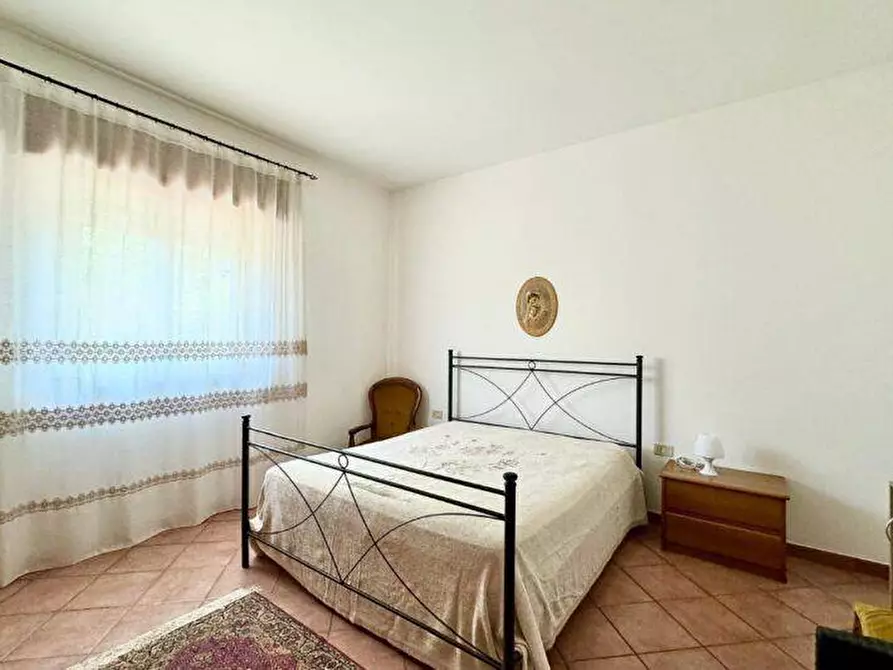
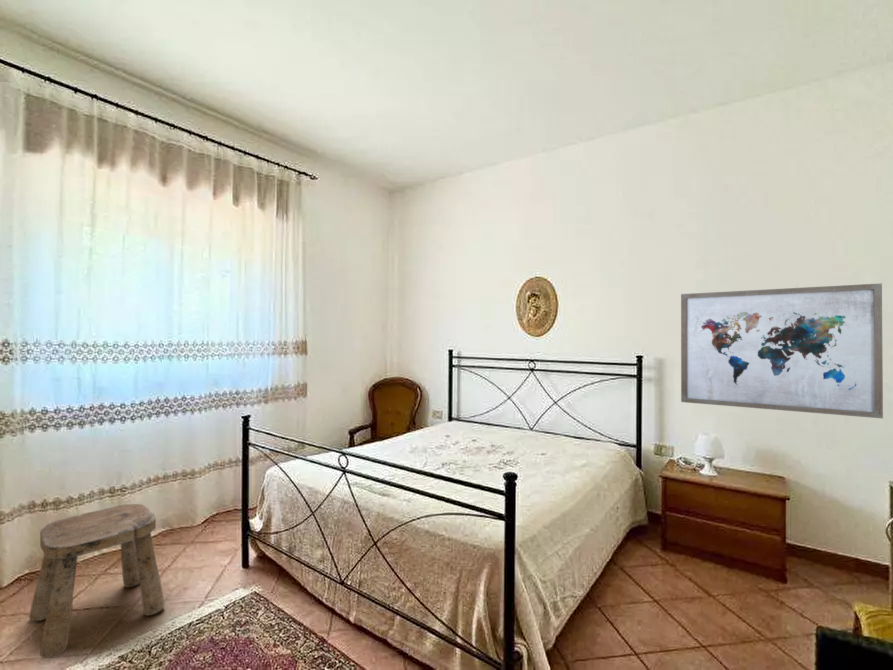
+ stool [28,503,166,659]
+ wall art [680,282,884,419]
